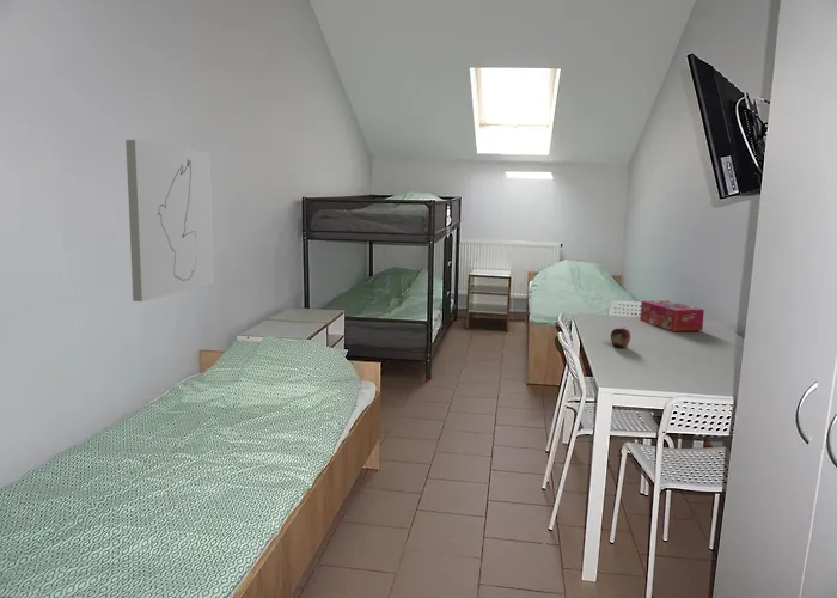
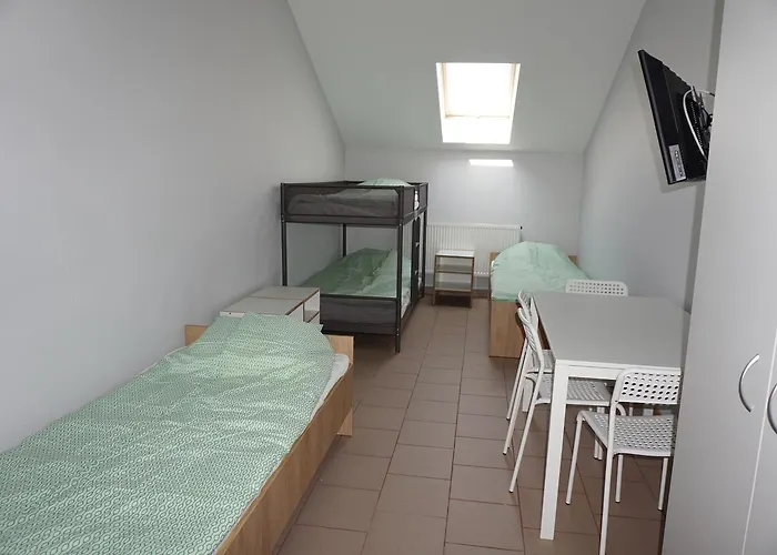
- tissue box [639,299,705,332]
- fruit [610,328,631,349]
- wall art [124,139,215,303]
